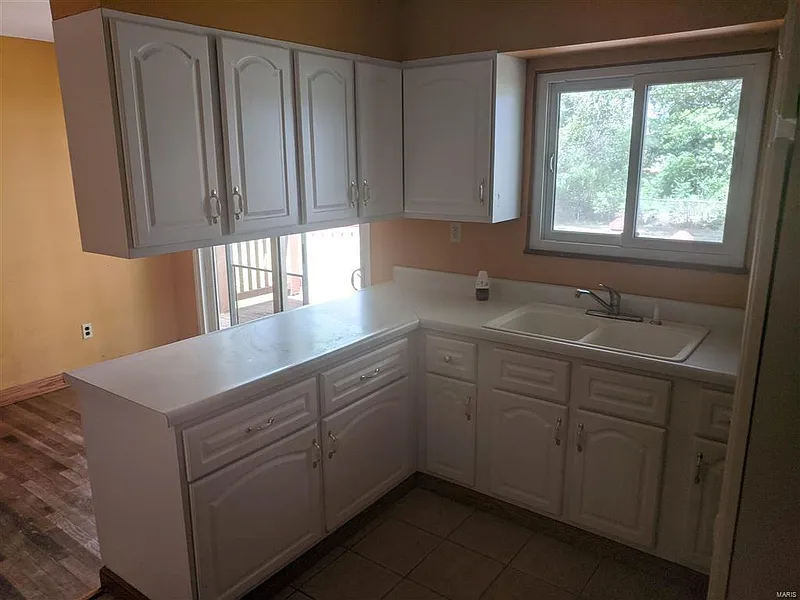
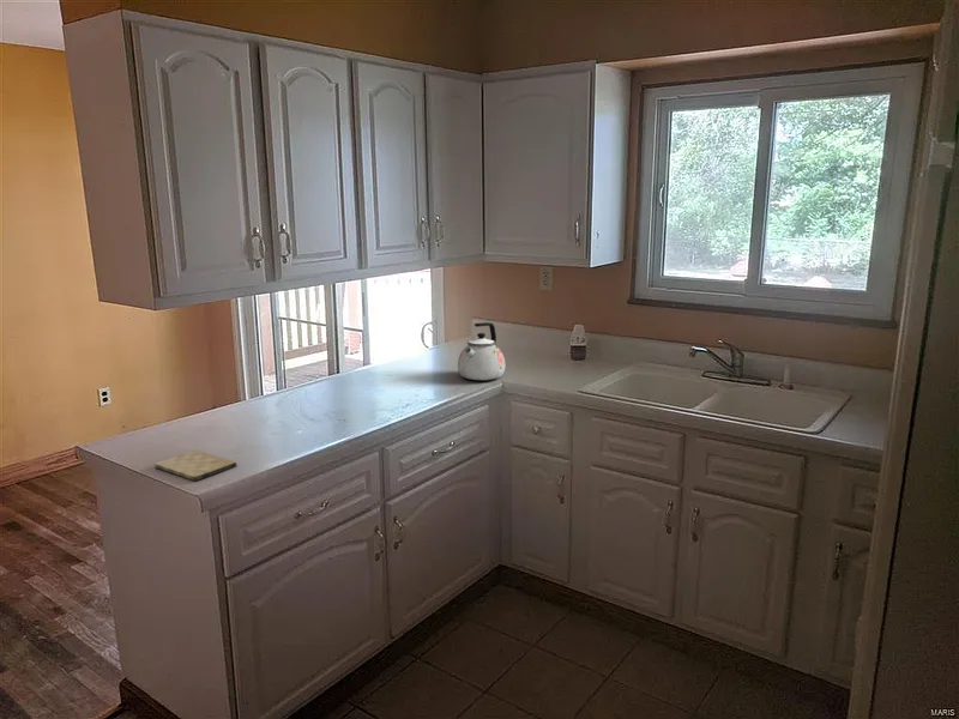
+ cutting board [153,449,237,482]
+ kettle [457,321,506,381]
